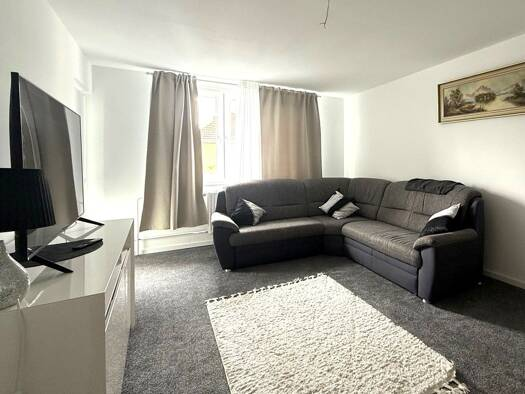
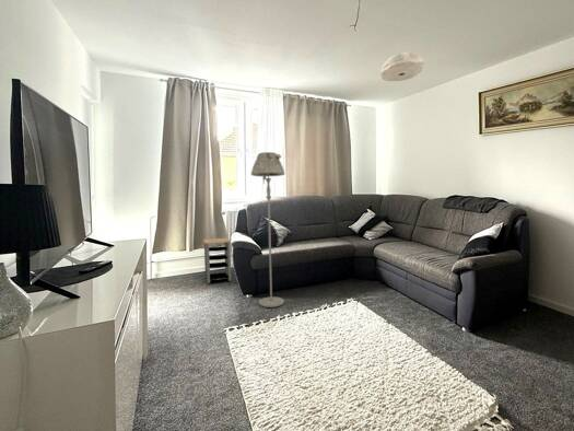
+ floor lamp [250,151,285,308]
+ ceiling light [379,51,425,82]
+ side table [202,237,232,284]
